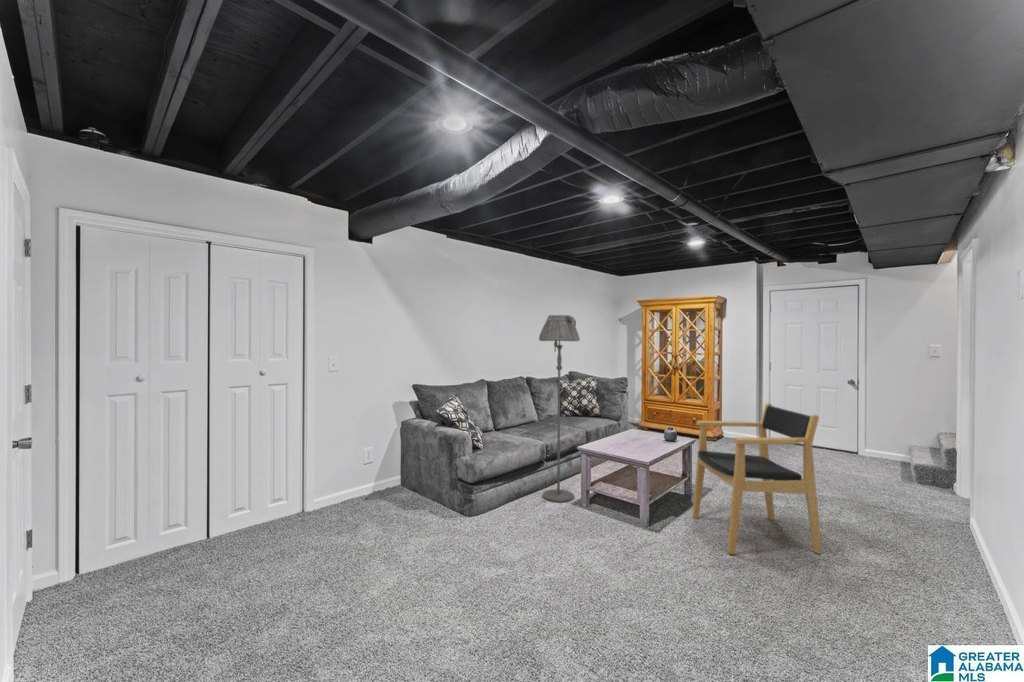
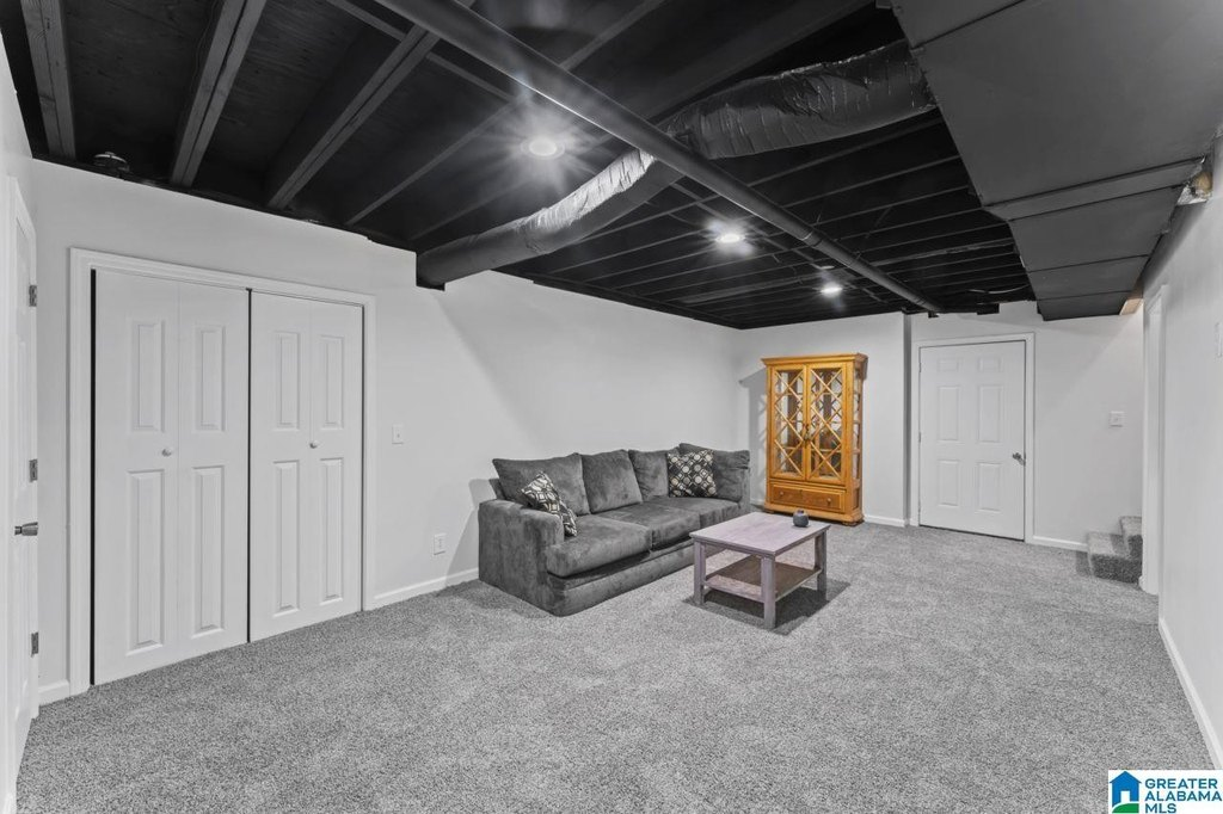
- armchair [691,402,823,555]
- floor lamp [538,314,581,503]
